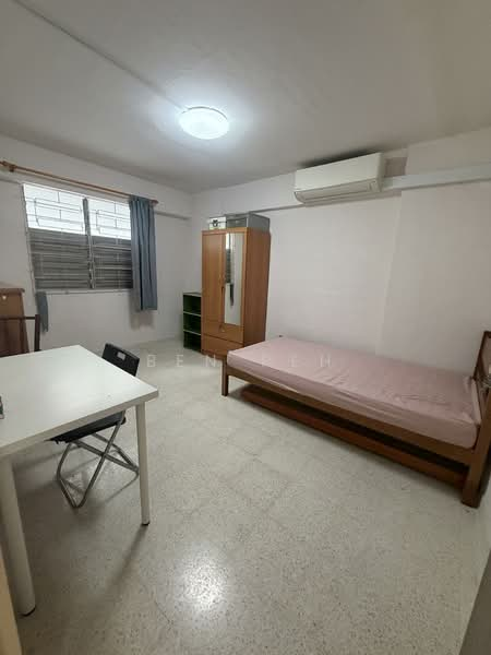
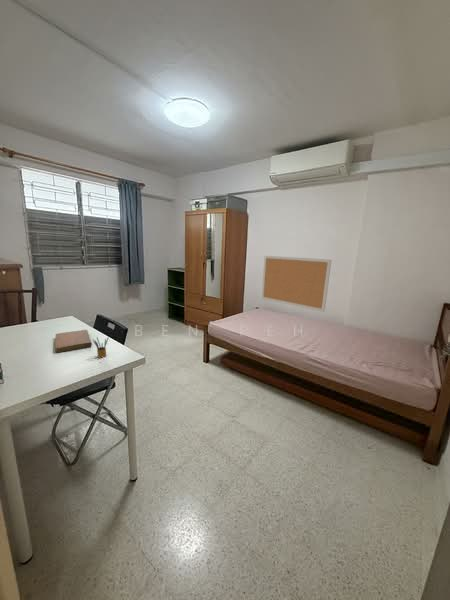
+ bulletin board [261,255,333,313]
+ notebook [54,329,93,354]
+ pencil box [92,335,110,358]
